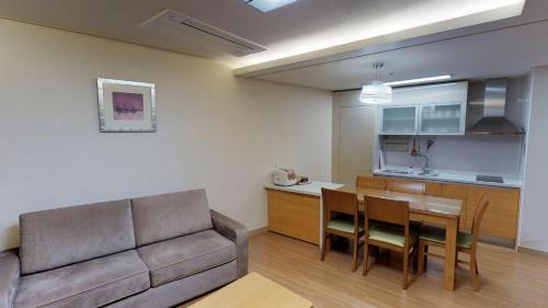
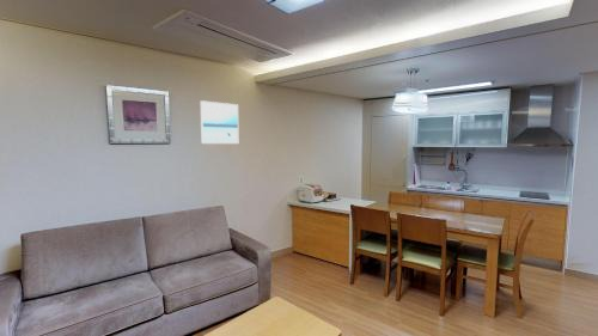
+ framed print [199,99,239,145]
